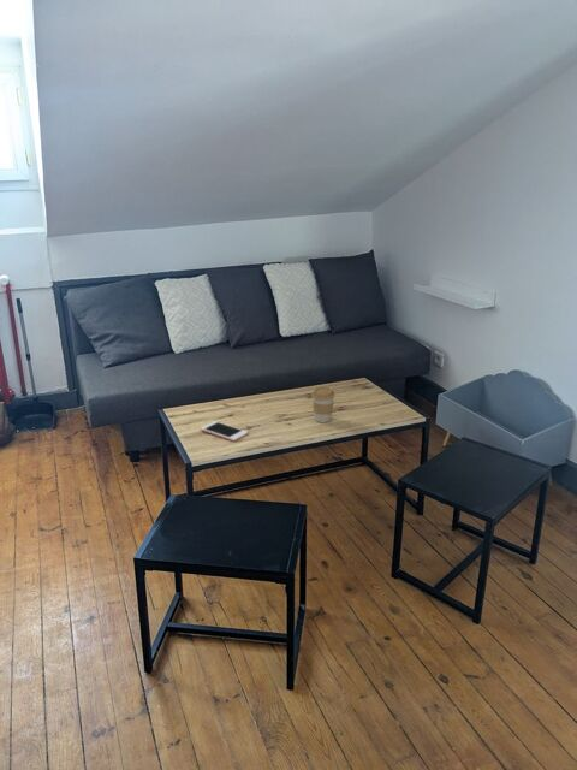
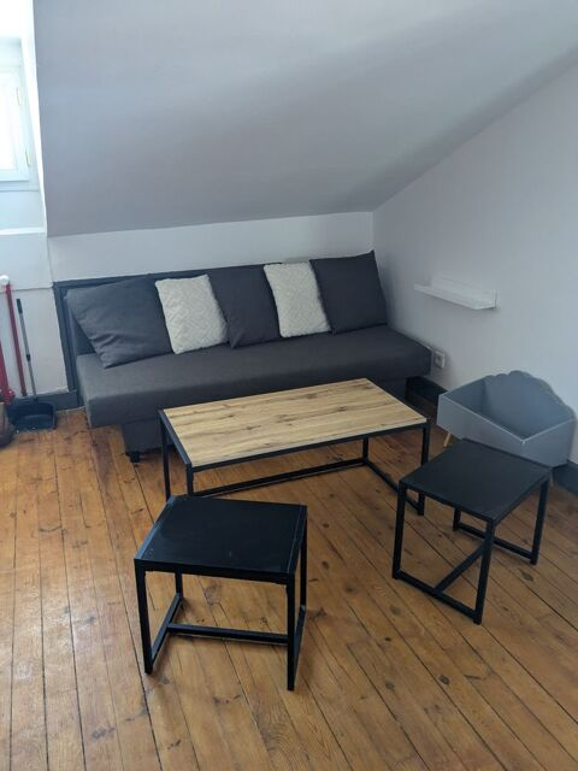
- cell phone [200,420,249,443]
- coffee cup [310,385,337,424]
